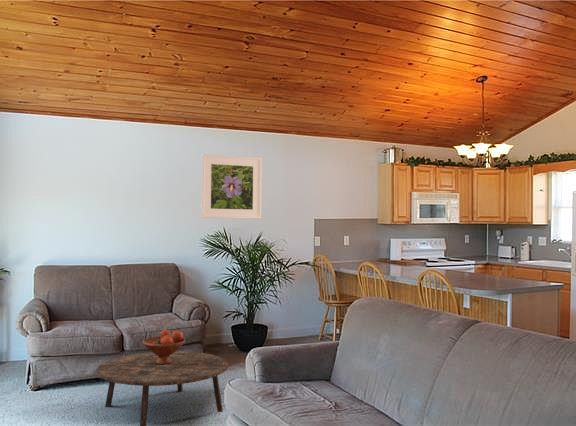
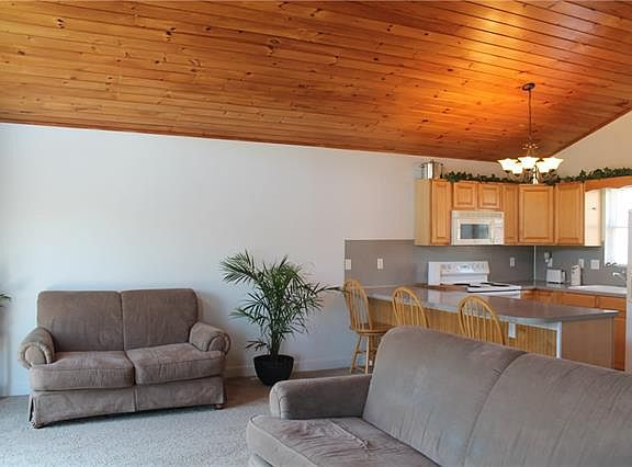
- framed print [200,153,263,220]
- fruit bowl [142,329,186,364]
- coffee table [96,350,229,426]
